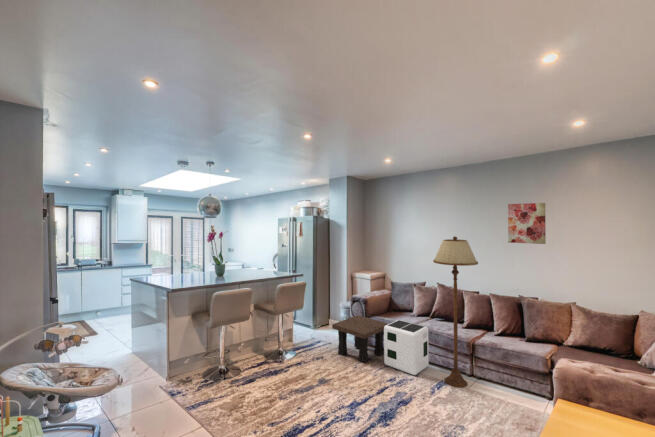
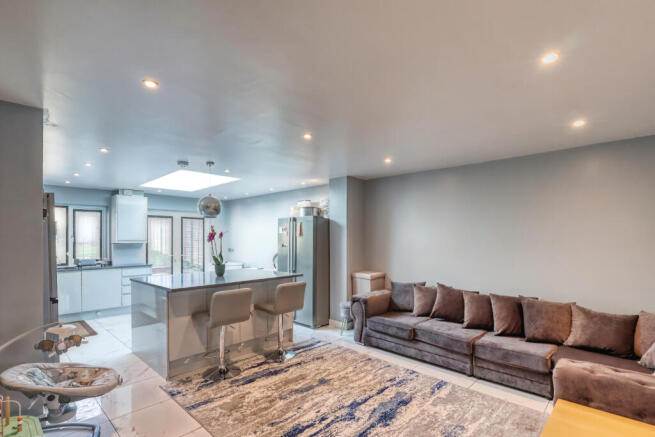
- wall art [507,202,547,245]
- side table [331,314,388,364]
- air purifier [383,319,429,376]
- floor lamp [432,236,479,389]
